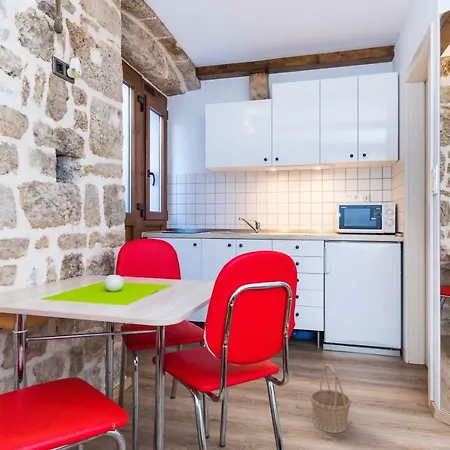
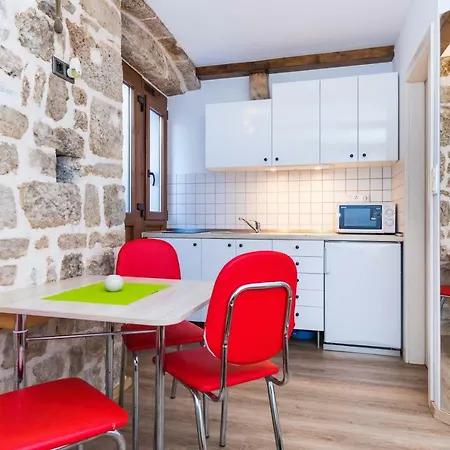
- basket [309,363,352,434]
